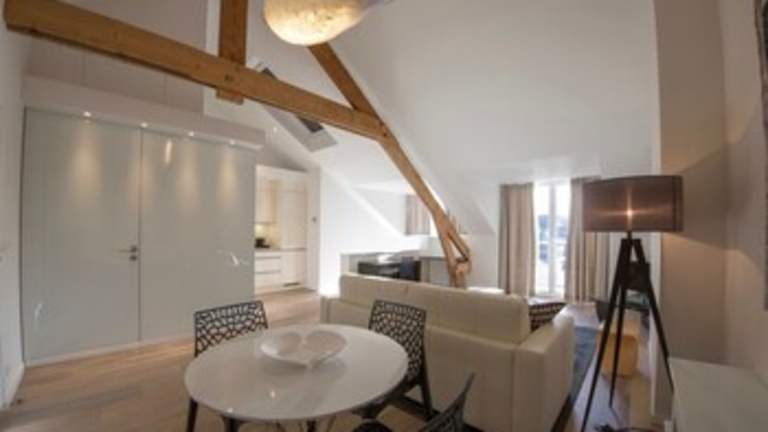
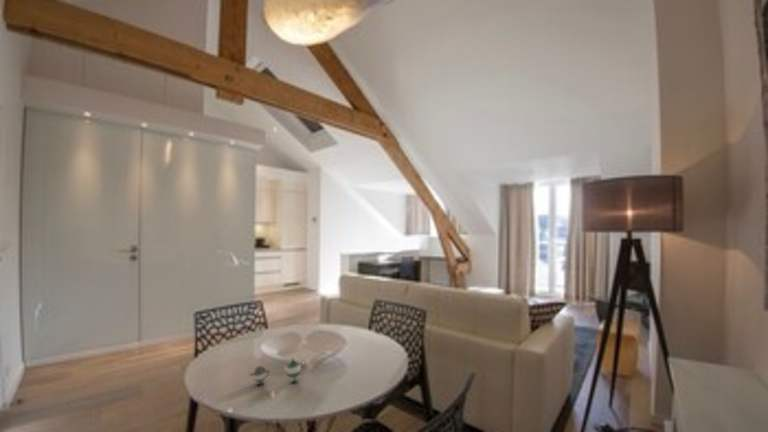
+ teapot [248,357,307,386]
